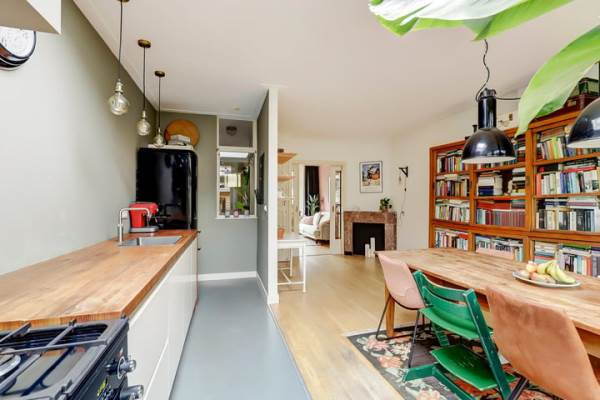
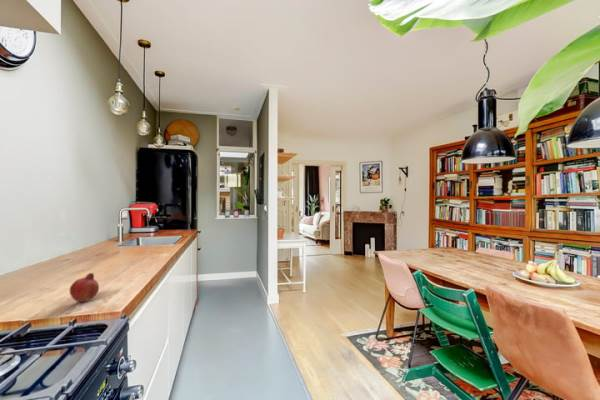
+ fruit [68,272,100,303]
